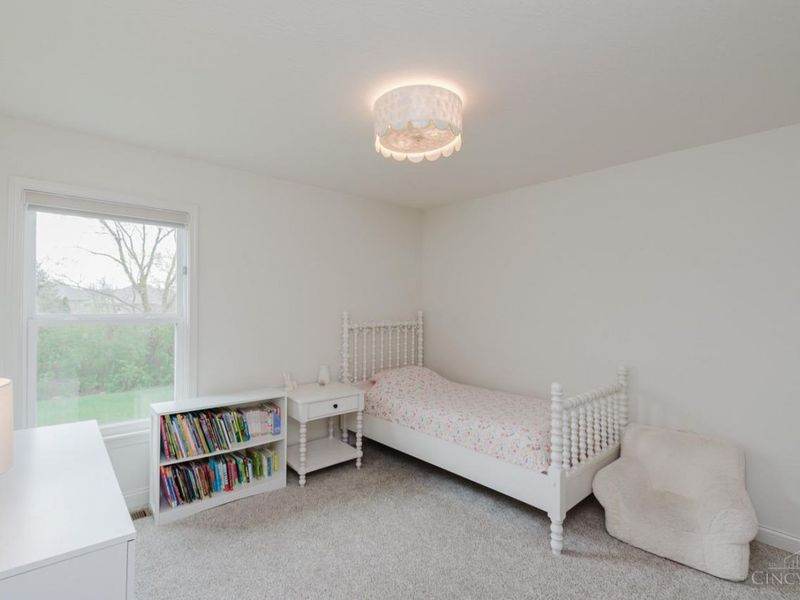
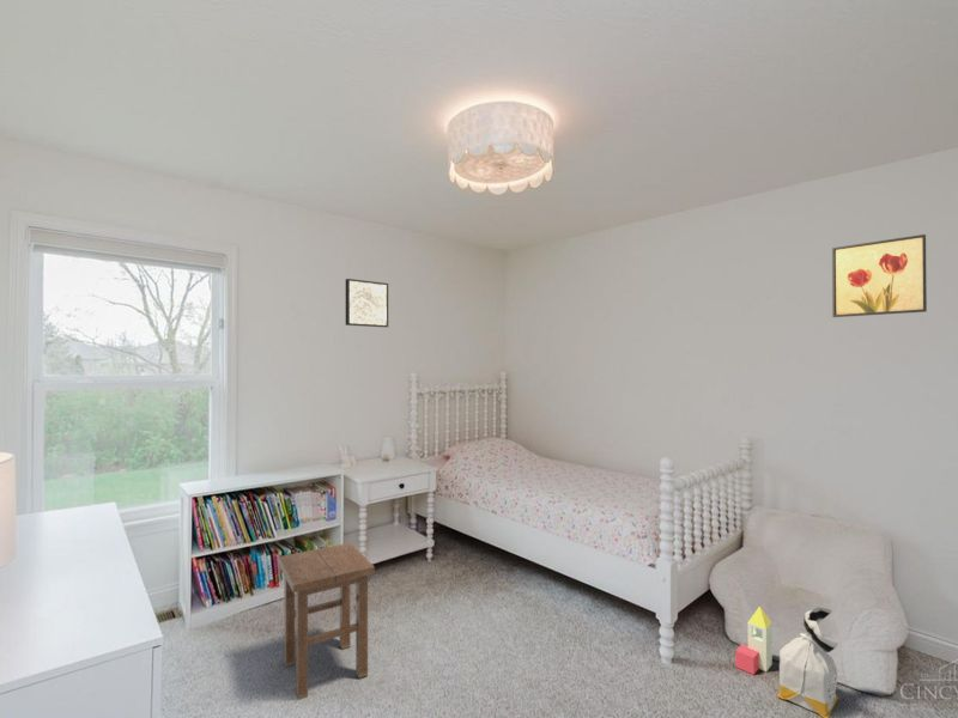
+ bag [776,606,839,718]
+ wall art [345,278,389,328]
+ stool [277,541,375,700]
+ toy house [734,606,774,676]
+ wall art [831,233,928,318]
